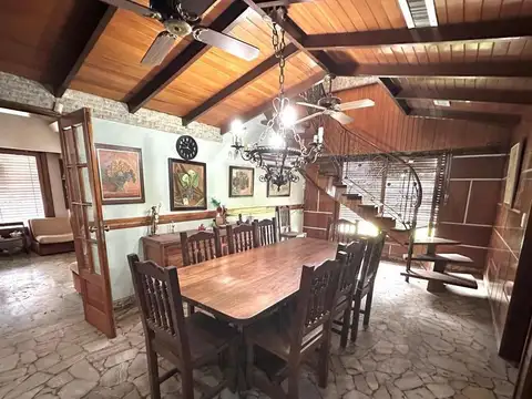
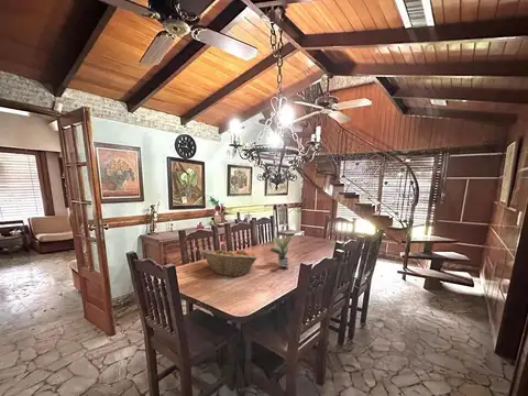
+ potted plant [268,235,293,270]
+ fruit basket [200,248,258,277]
